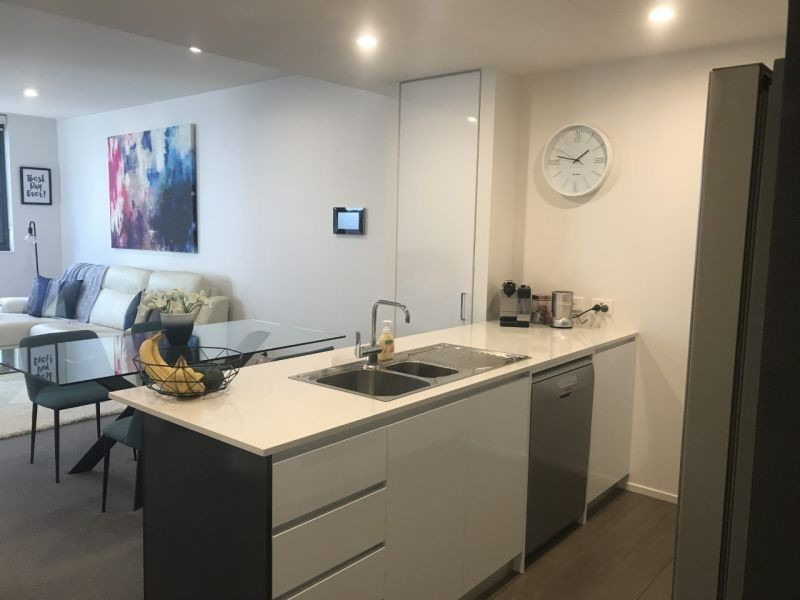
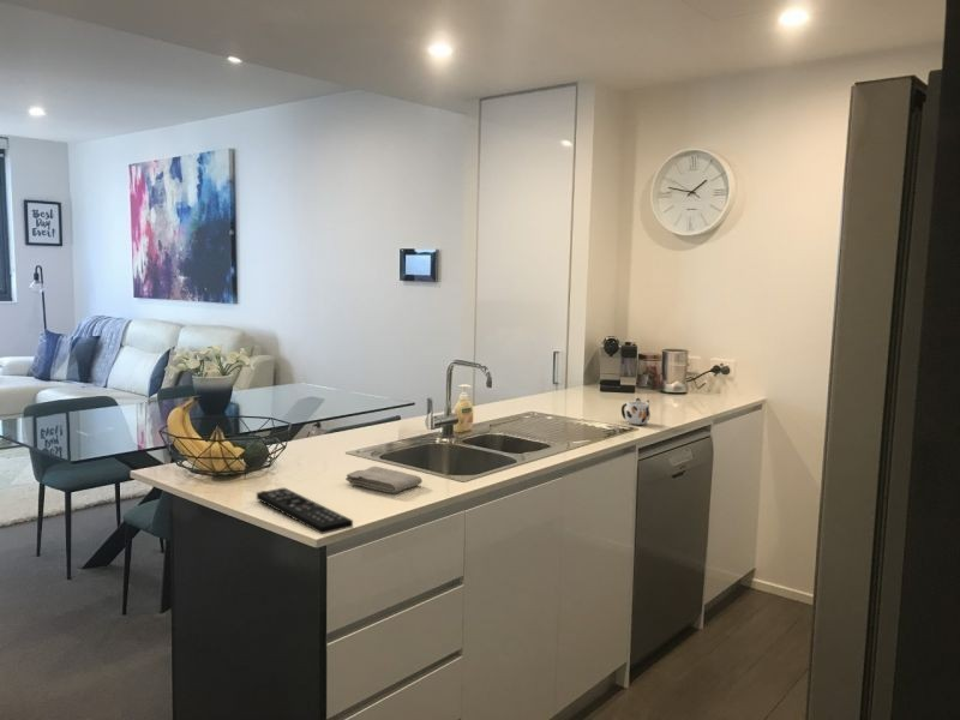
+ remote control [256,486,354,535]
+ mug [620,397,652,426]
+ washcloth [344,466,424,494]
